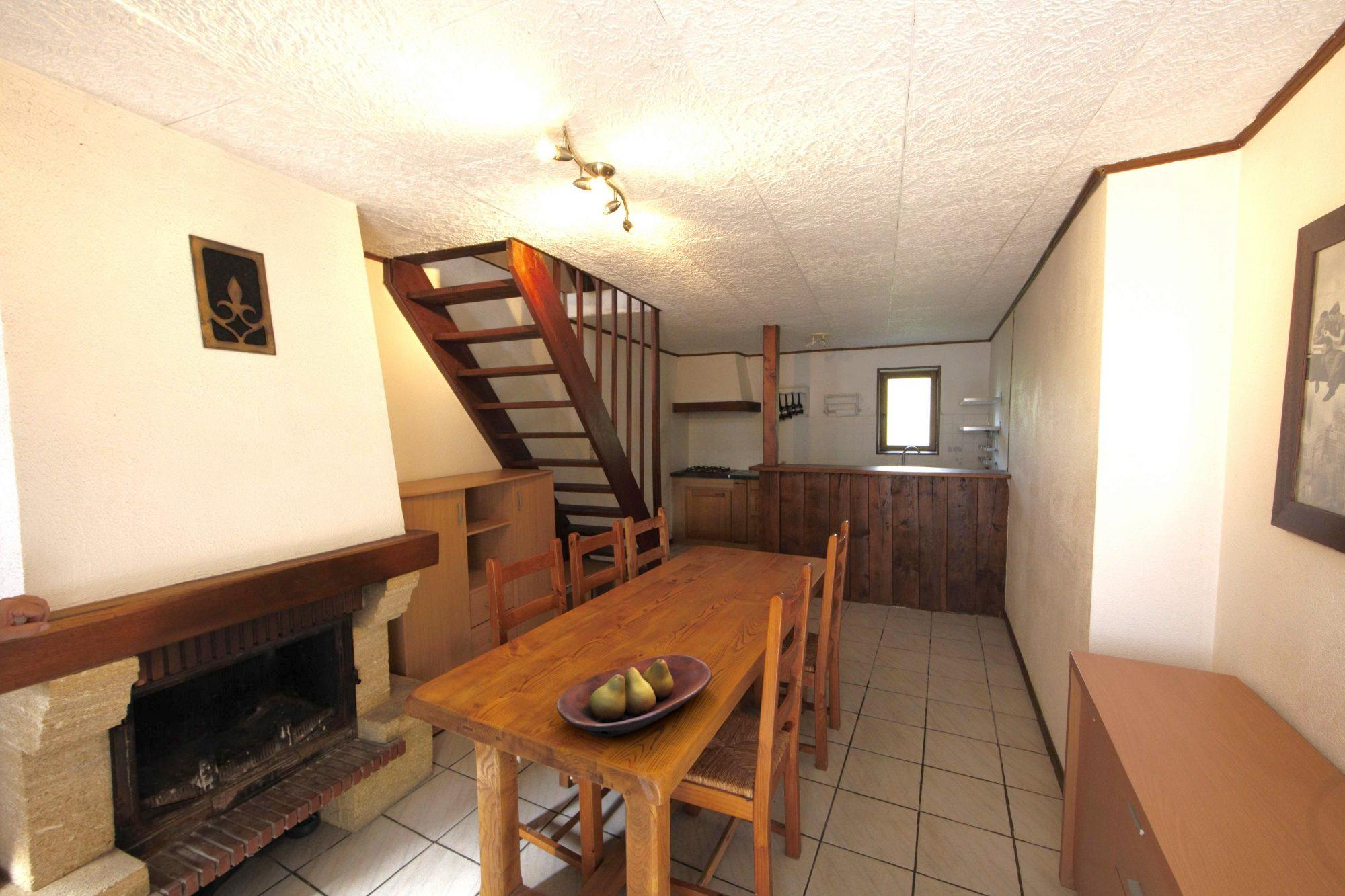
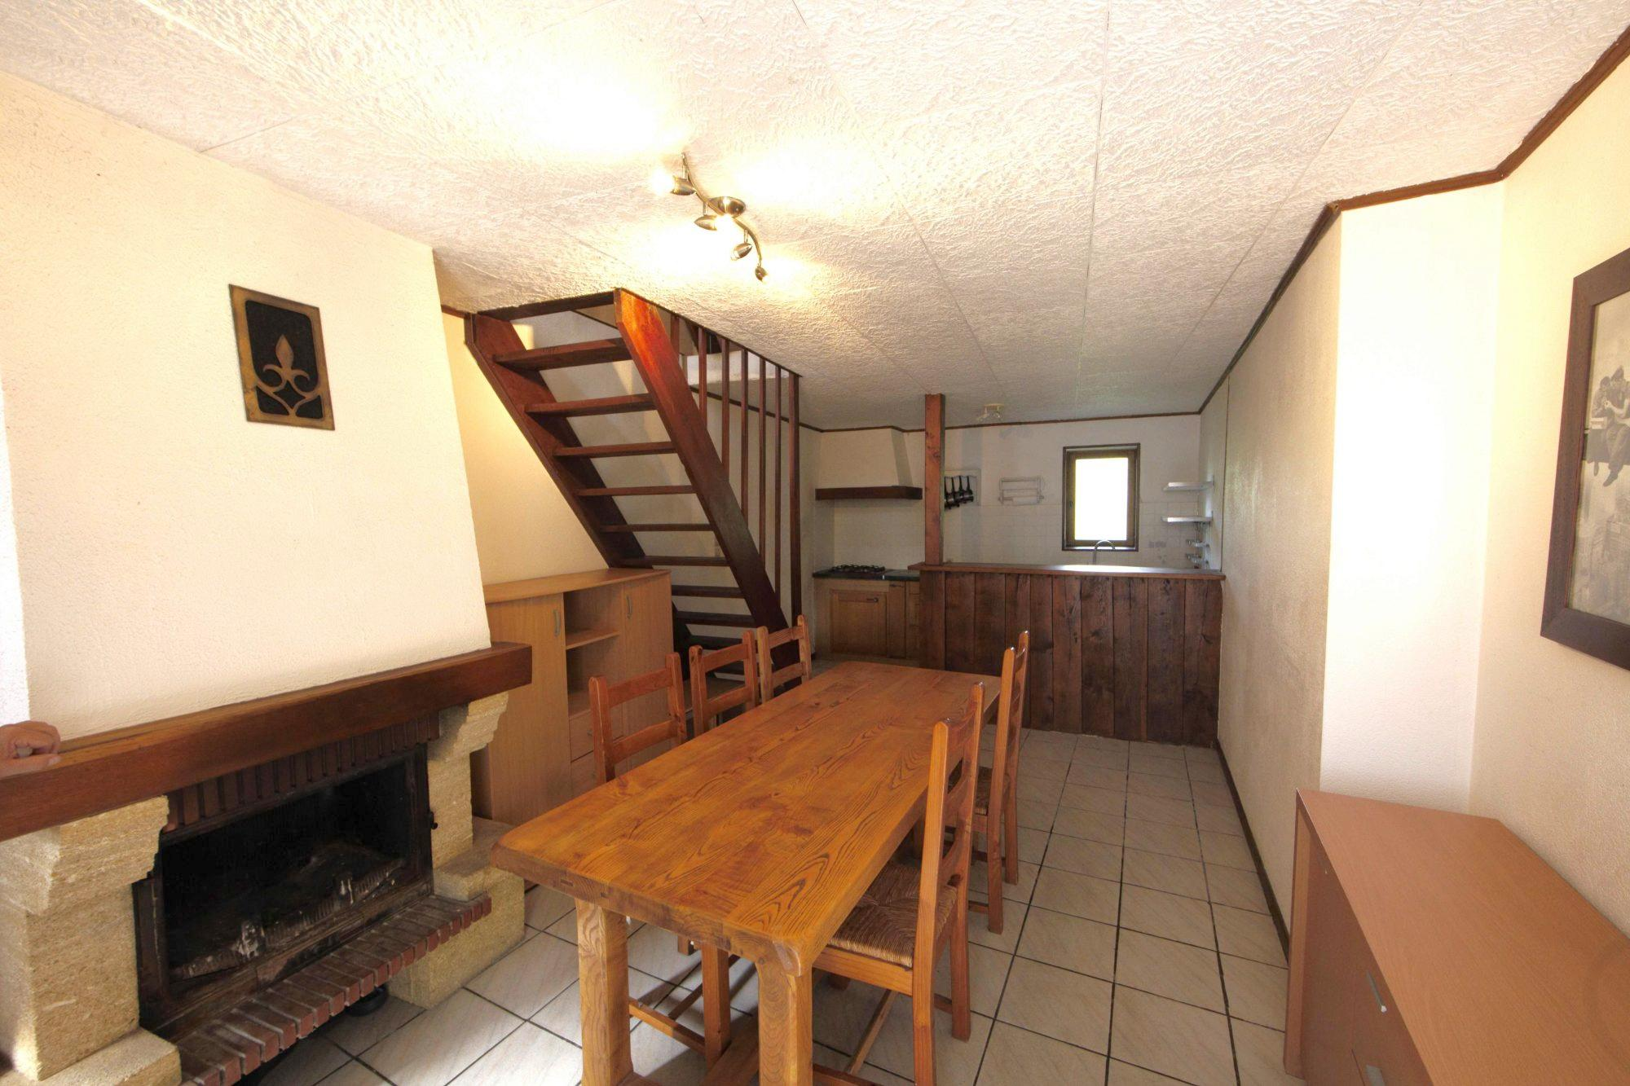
- fruit bowl [556,653,712,738]
